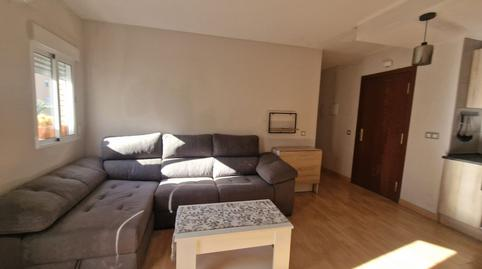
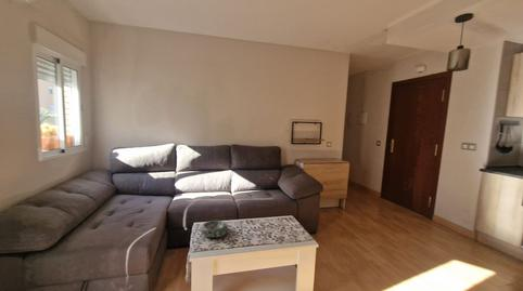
+ decorative bowl [200,220,229,239]
